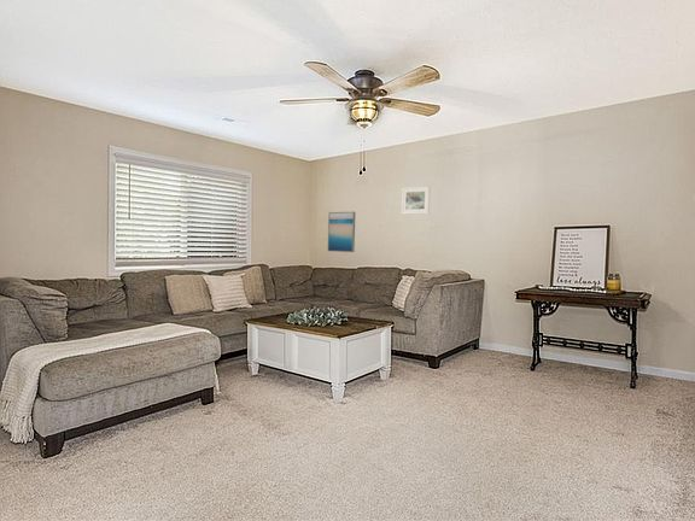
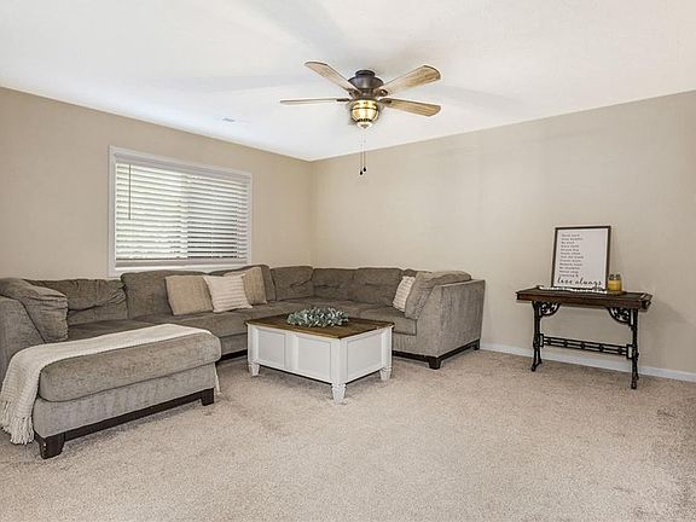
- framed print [401,185,431,216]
- wall art [327,211,356,253]
